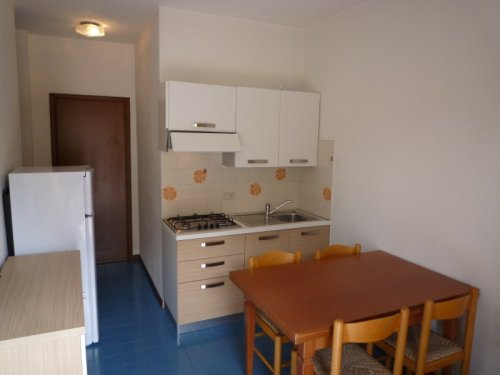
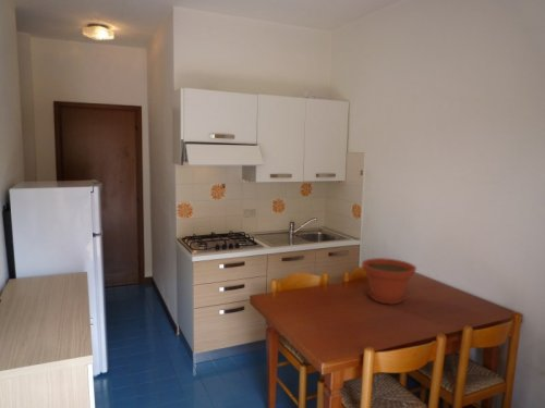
+ plant pot [361,257,417,306]
